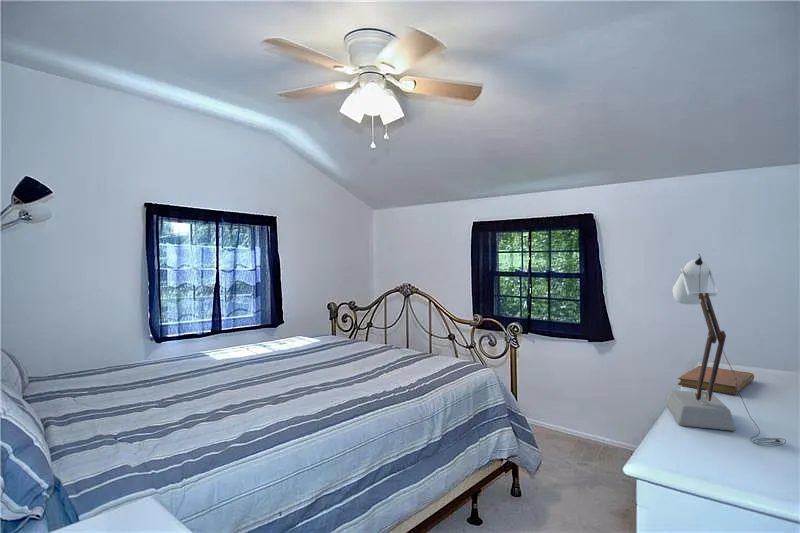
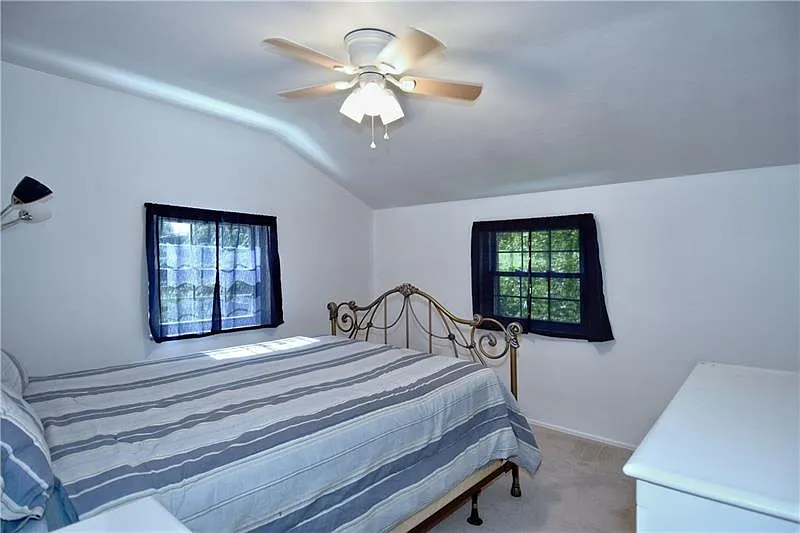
- notebook [677,365,755,395]
- desk lamp [666,253,787,448]
